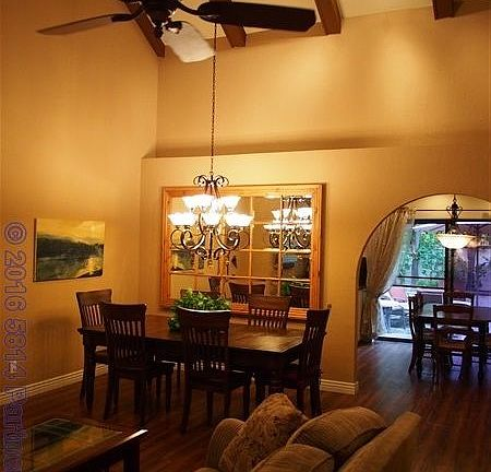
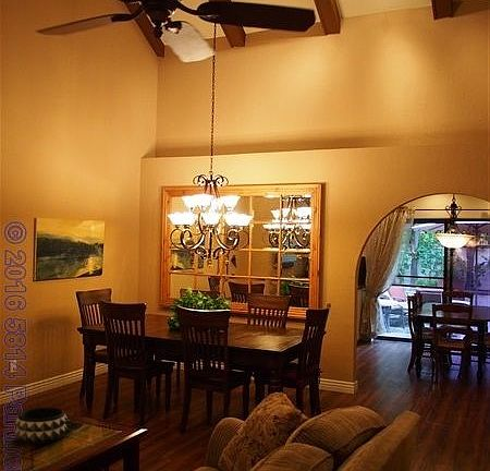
+ decorative bowl [13,407,69,445]
